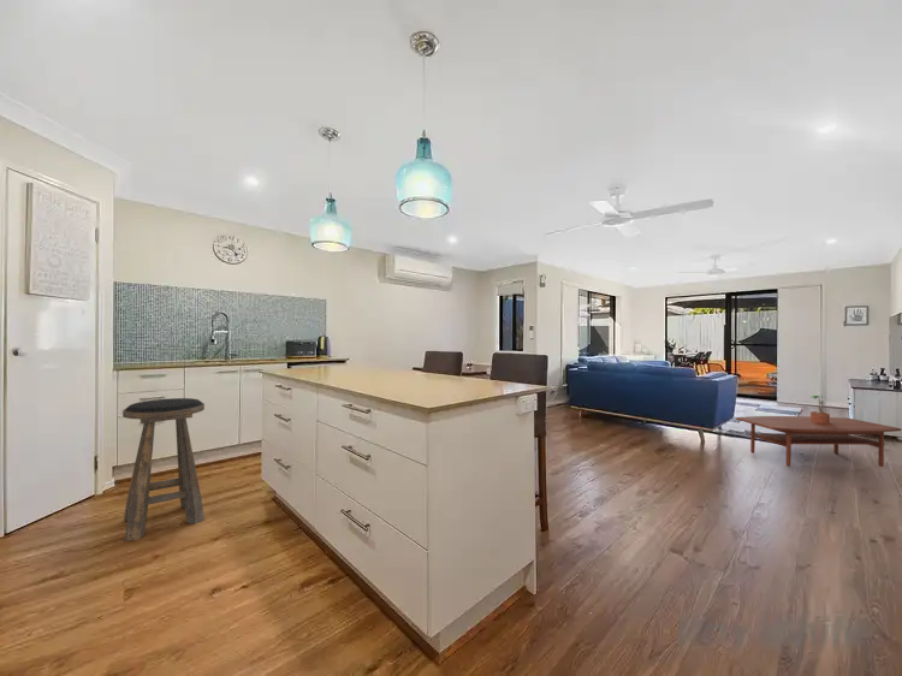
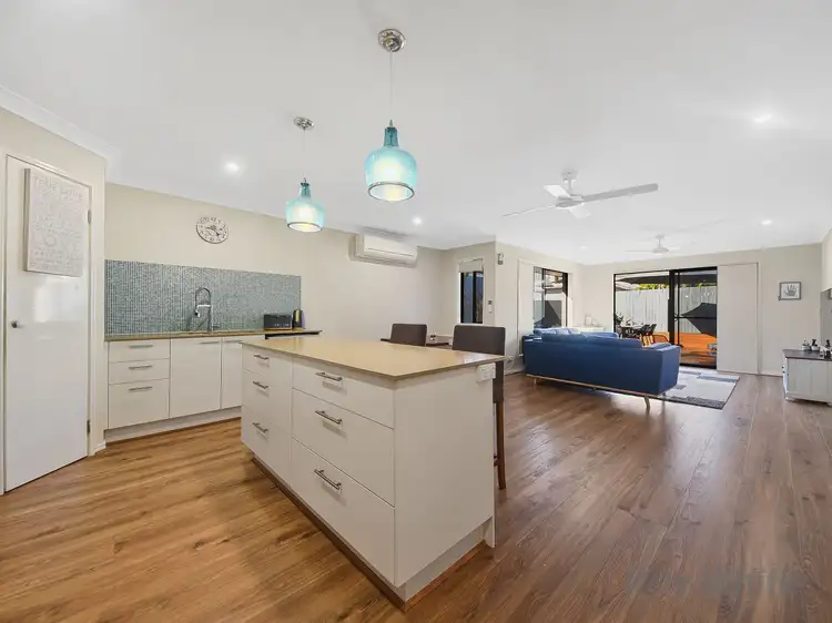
- potted plant [809,395,831,423]
- coffee table [735,415,902,468]
- stool [121,397,206,542]
